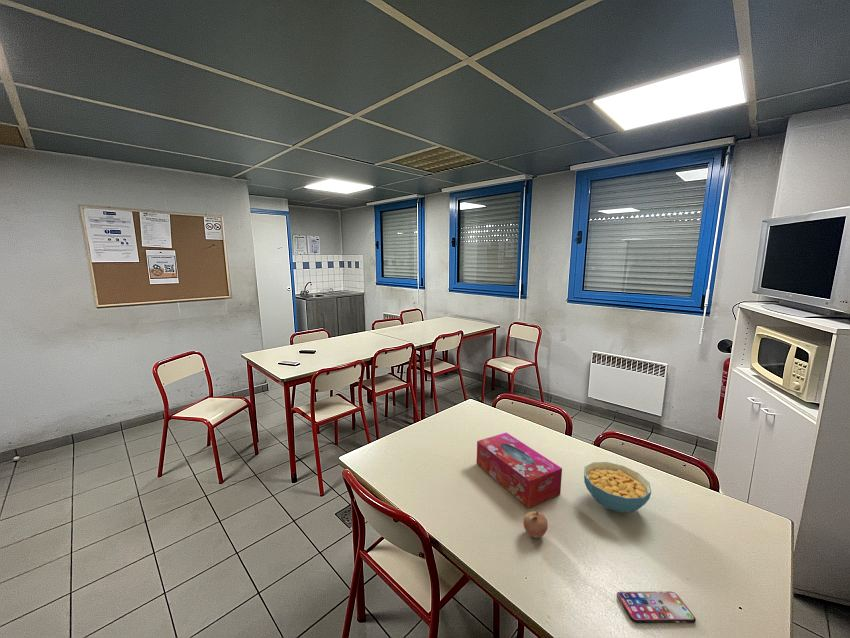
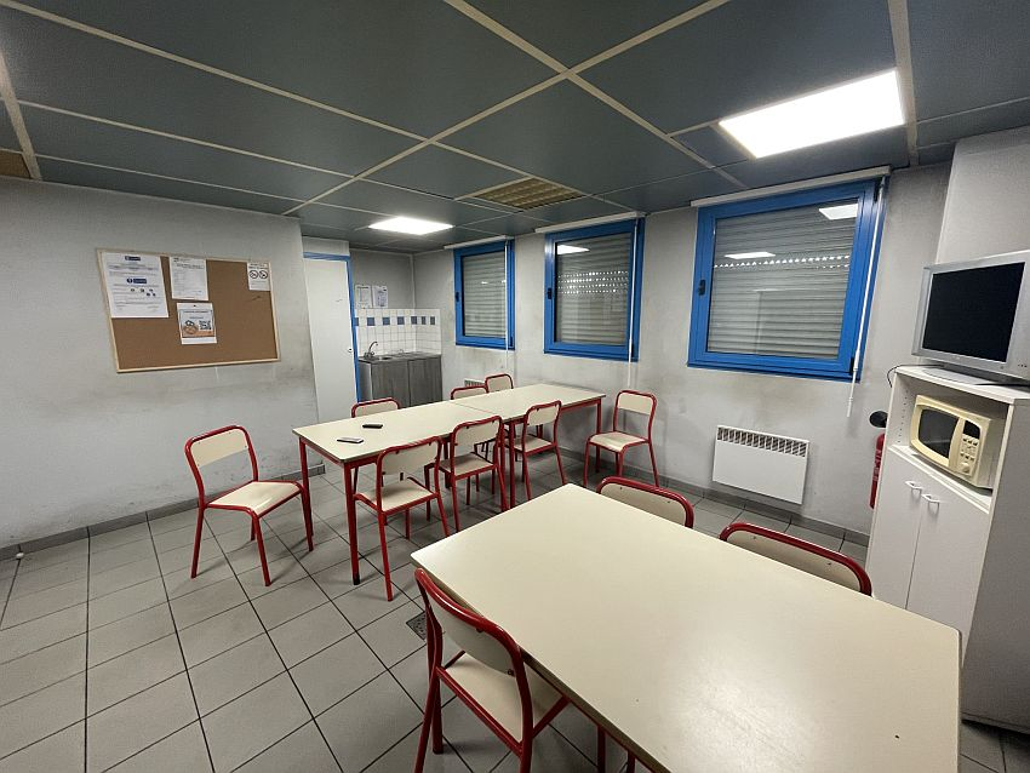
- tissue box [476,432,563,509]
- fruit [522,509,549,539]
- cereal bowl [583,461,652,514]
- smartphone [616,591,697,625]
